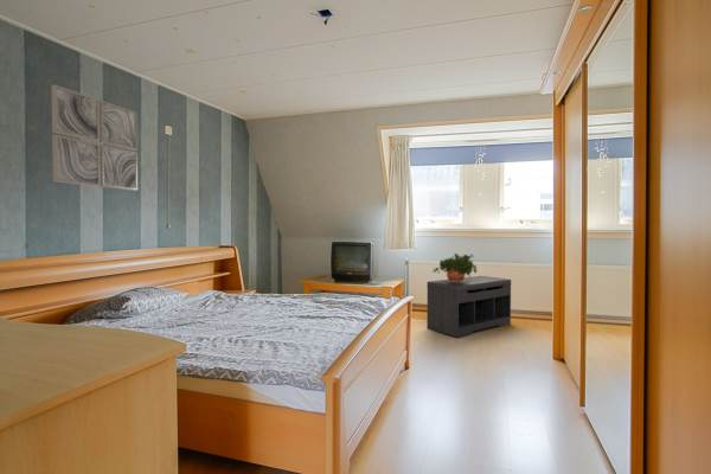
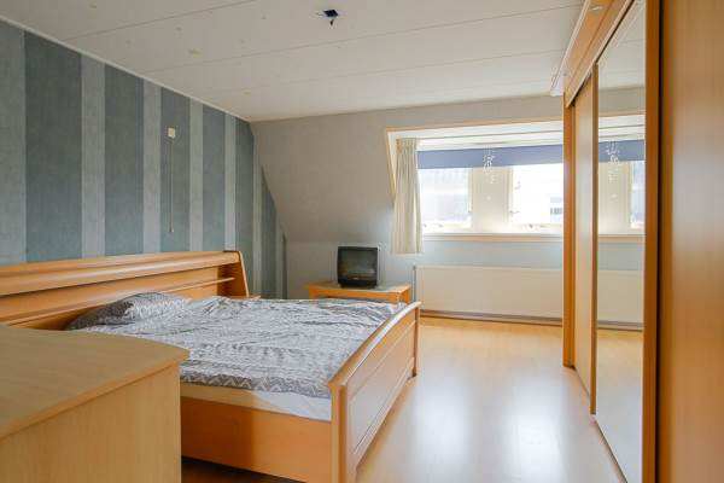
- wall art [51,84,139,192]
- bench [425,275,512,339]
- potted plant [431,252,478,283]
